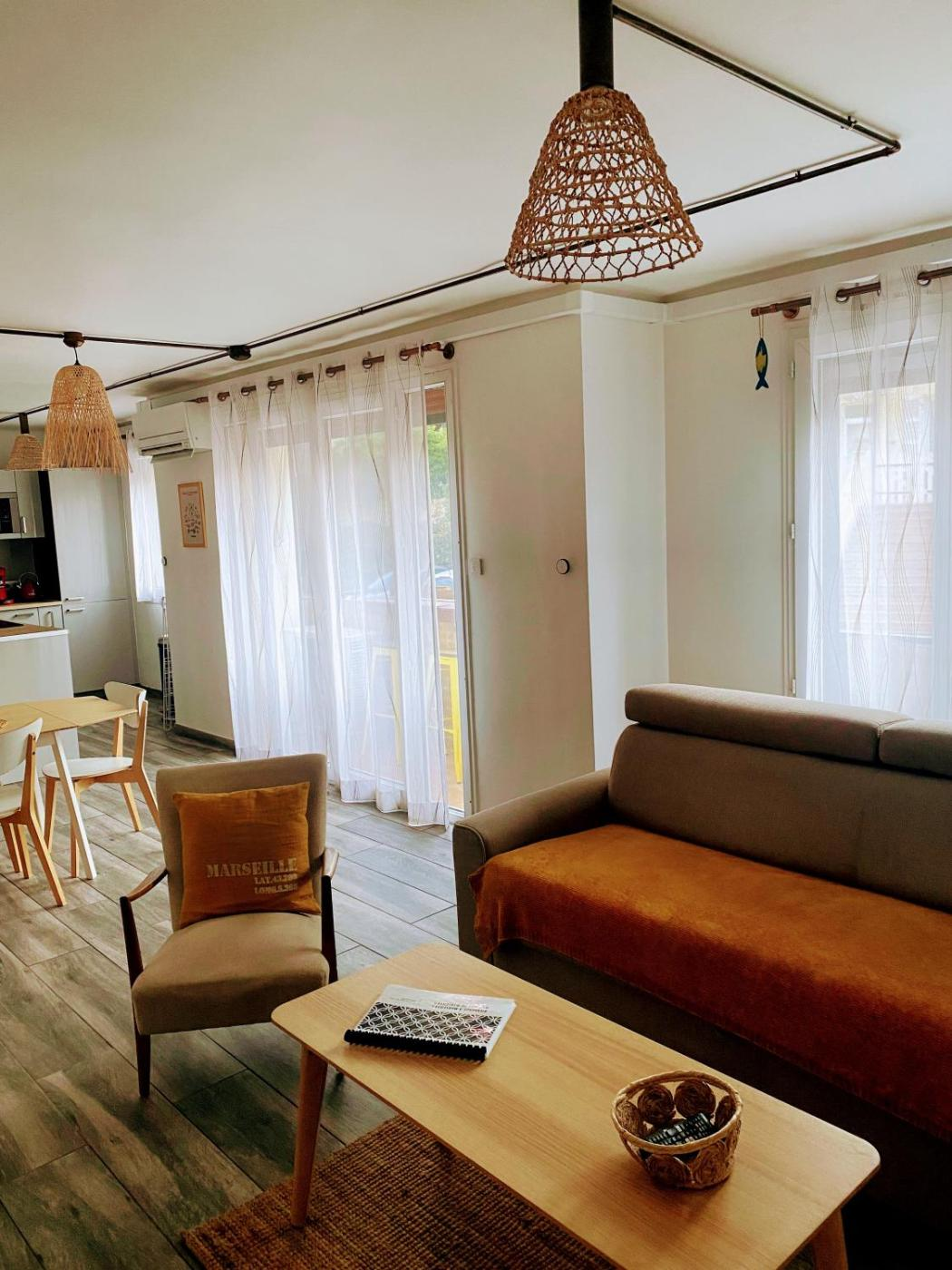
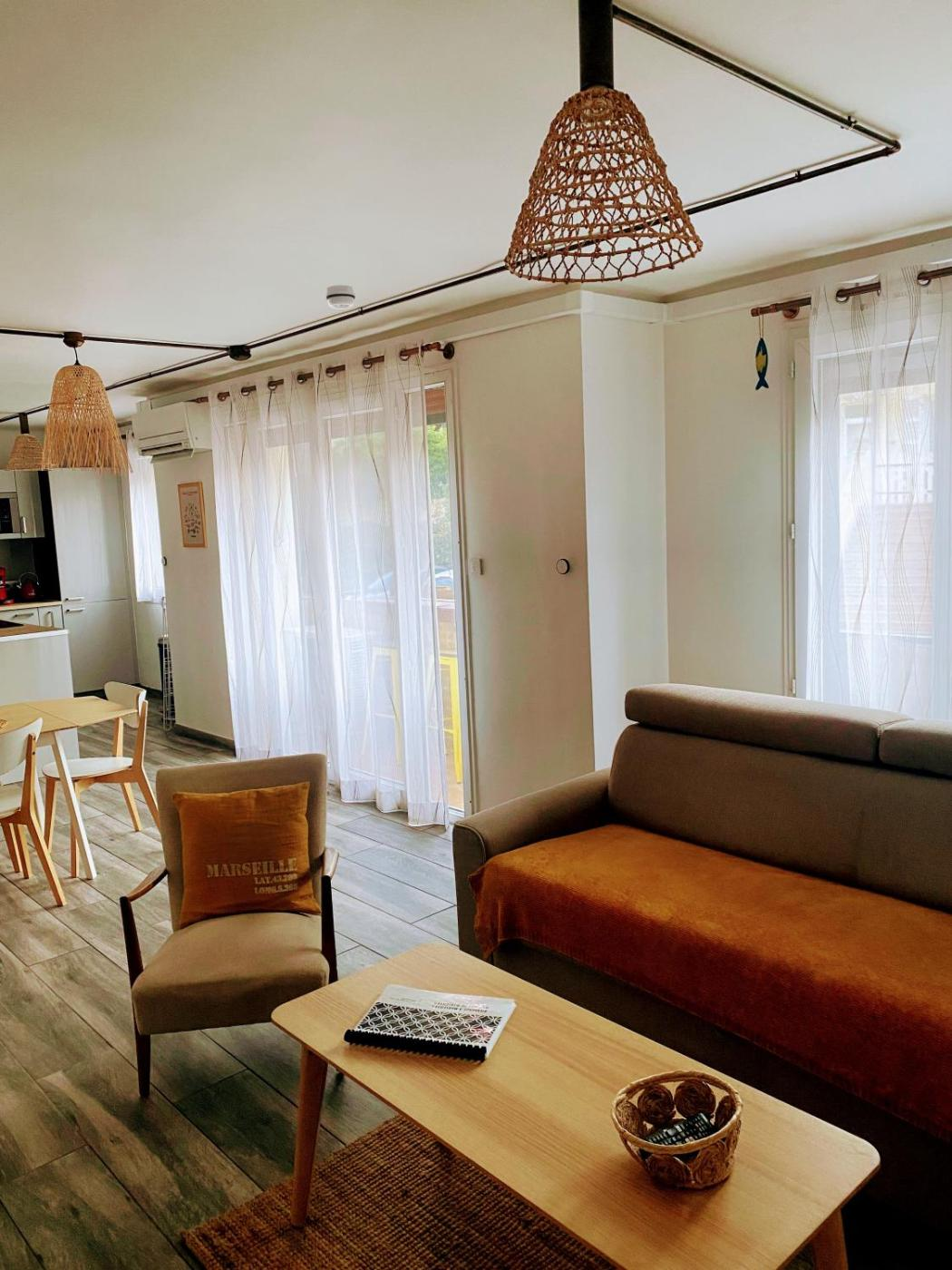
+ smoke detector [325,284,356,309]
